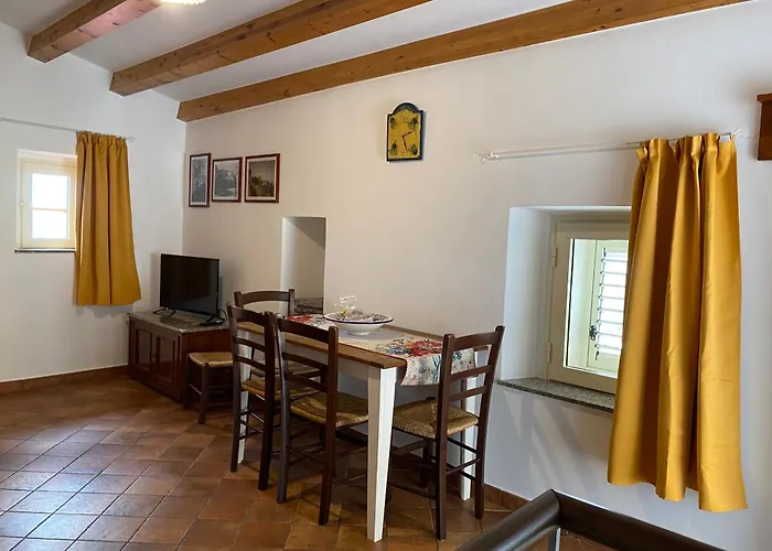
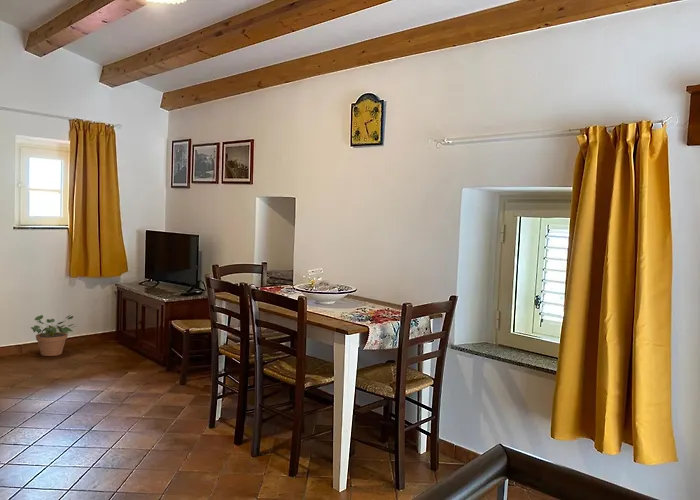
+ potted plant [30,314,76,357]
